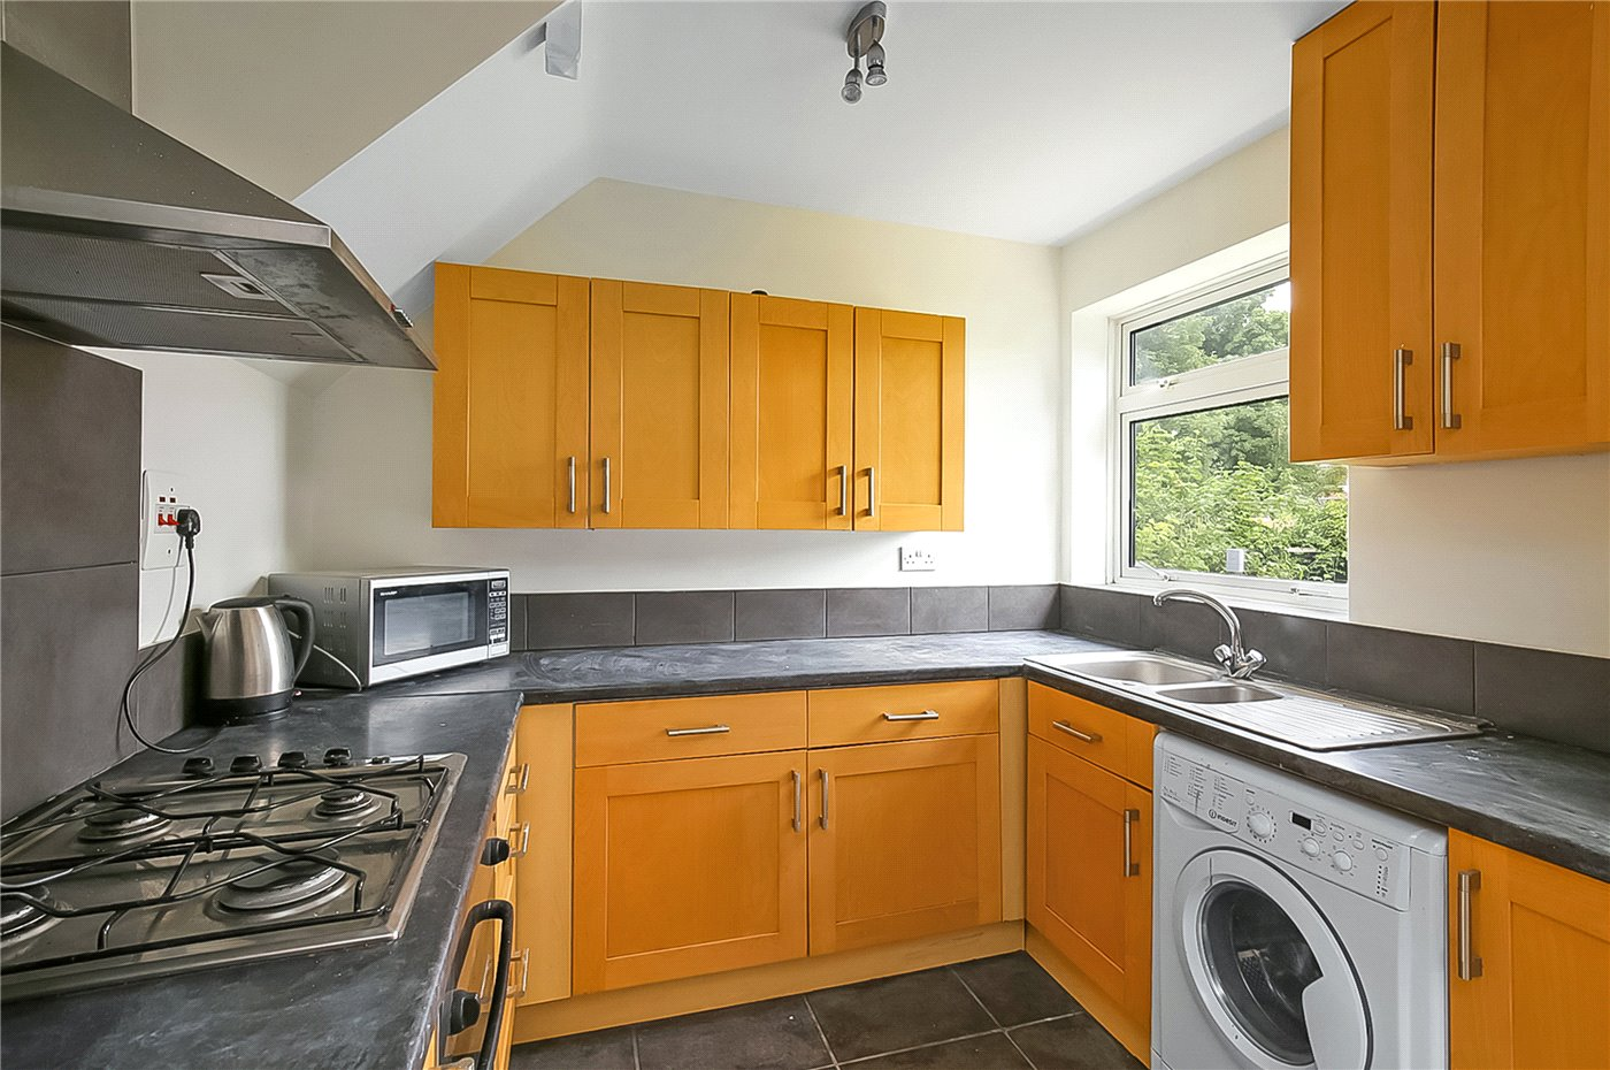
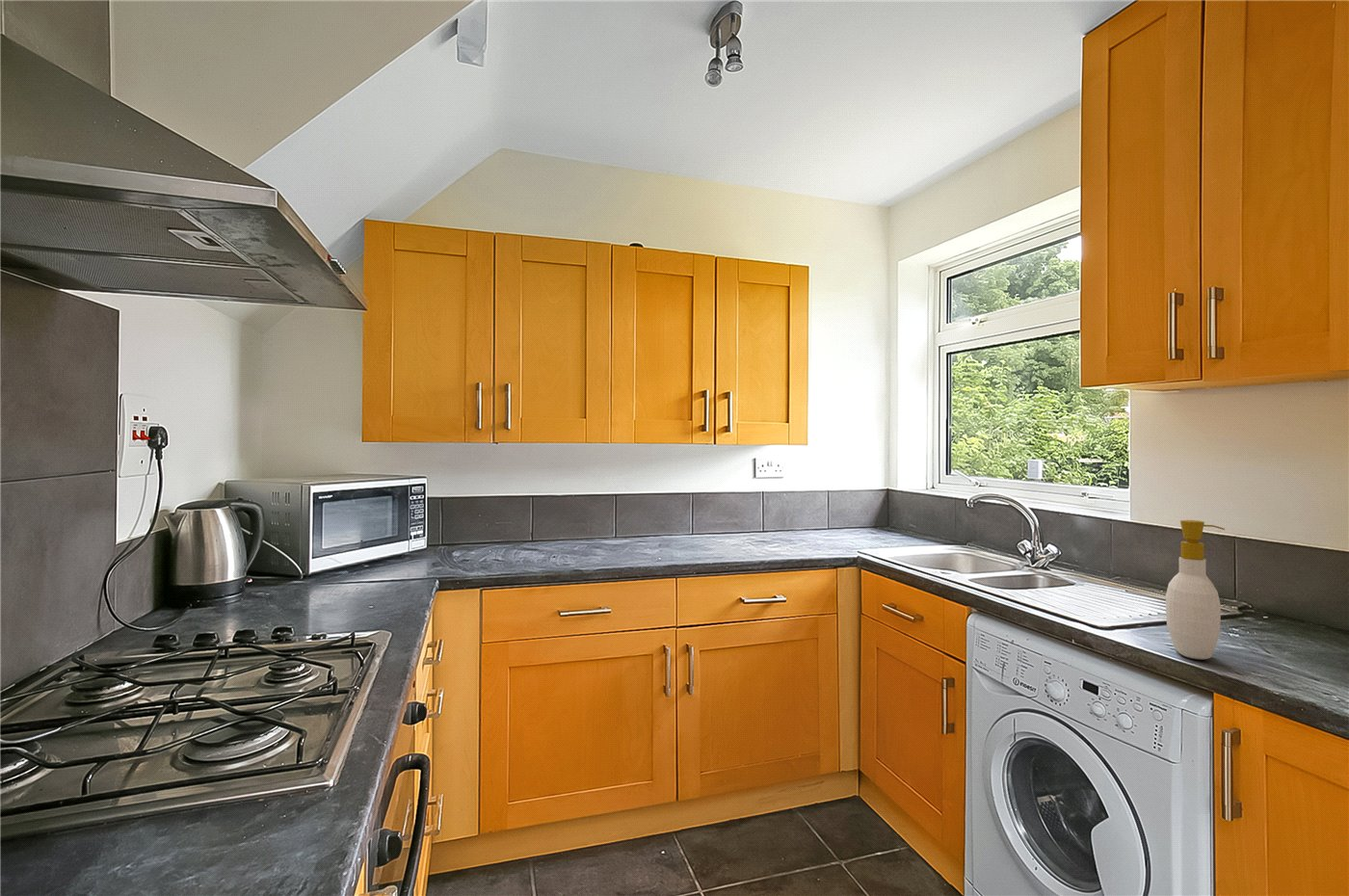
+ soap bottle [1165,519,1226,660]
